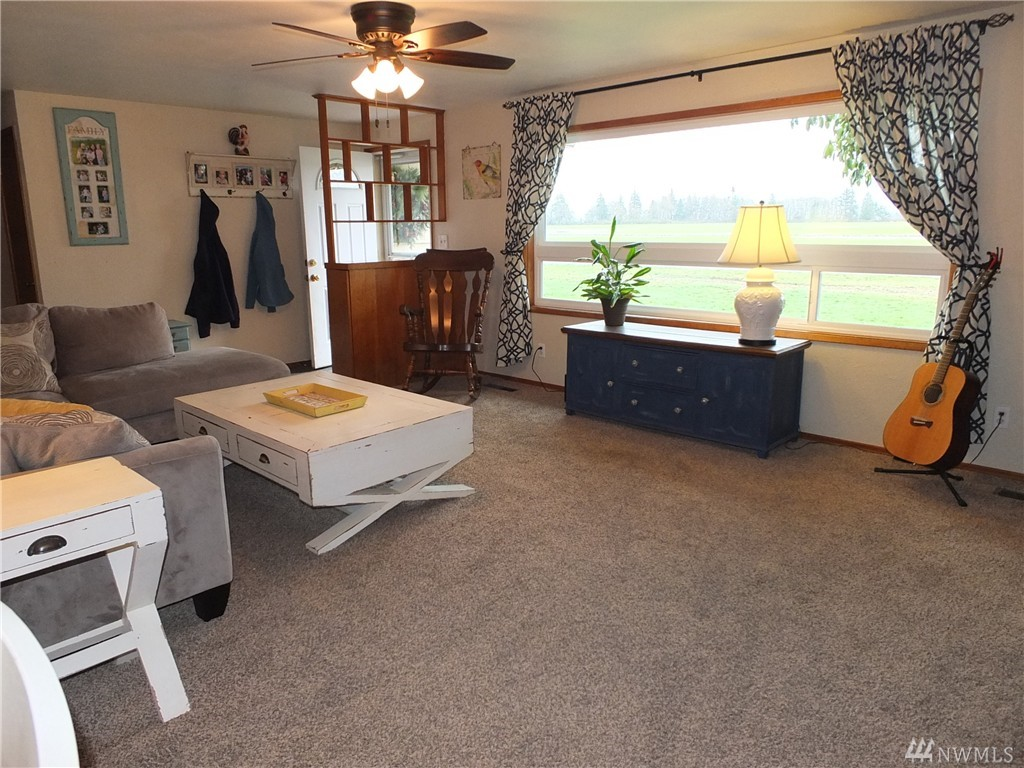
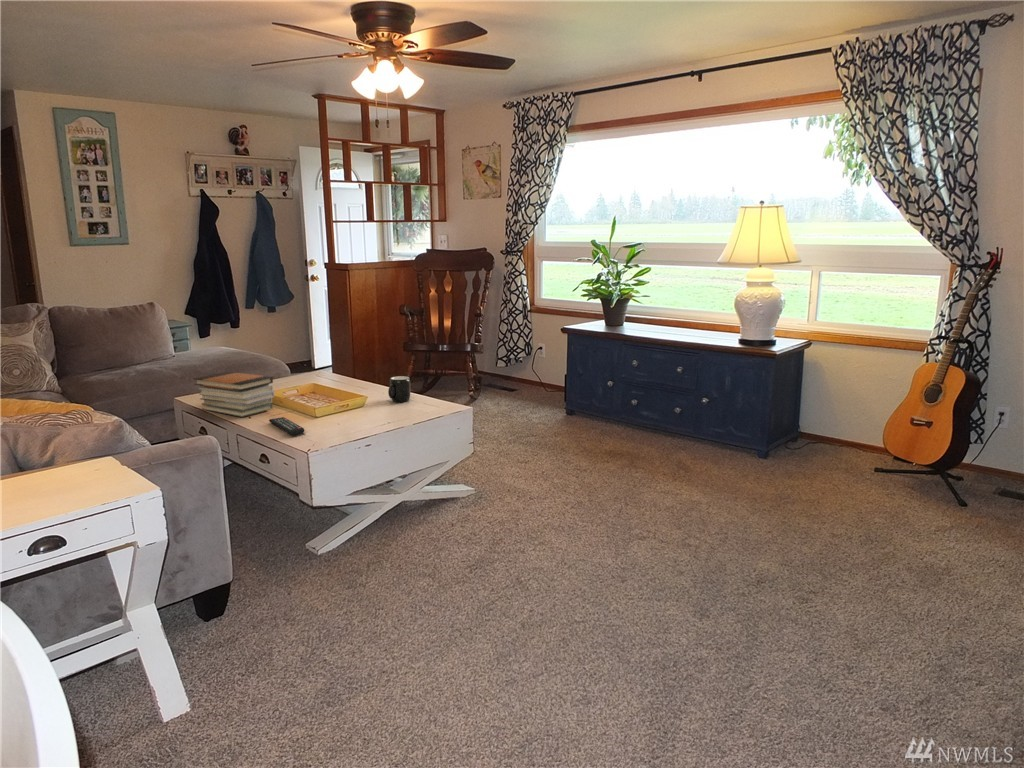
+ book stack [193,371,275,418]
+ mug [387,375,411,404]
+ remote control [268,416,305,436]
